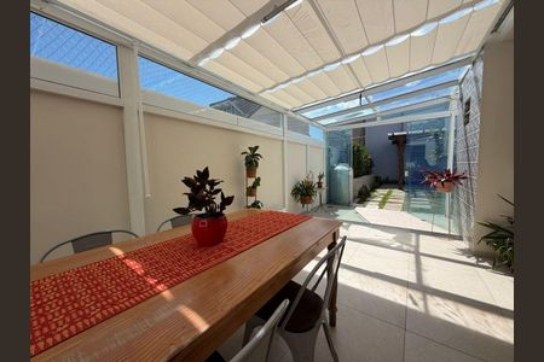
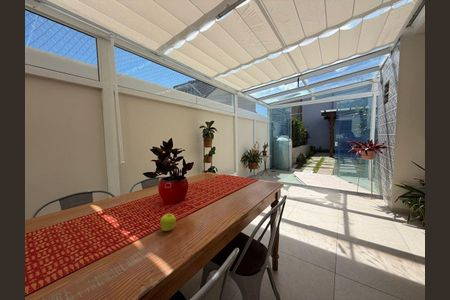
+ fruit [159,213,177,232]
